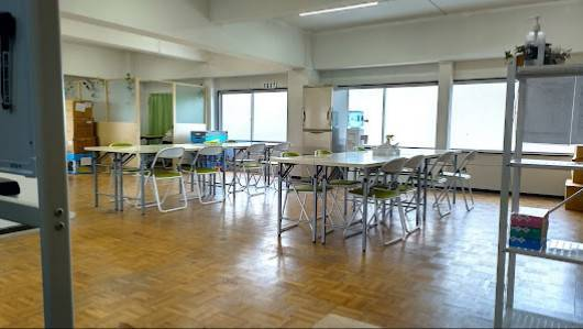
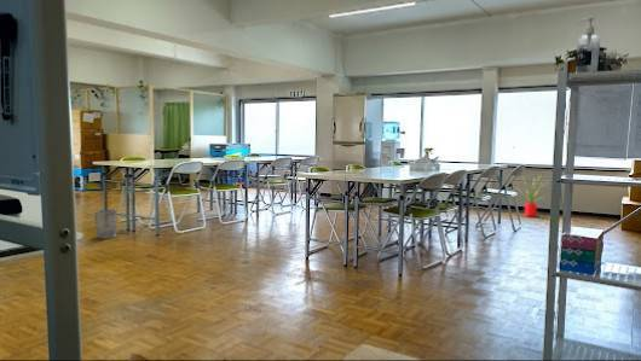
+ house plant [516,174,548,219]
+ wastebasket [93,209,119,240]
